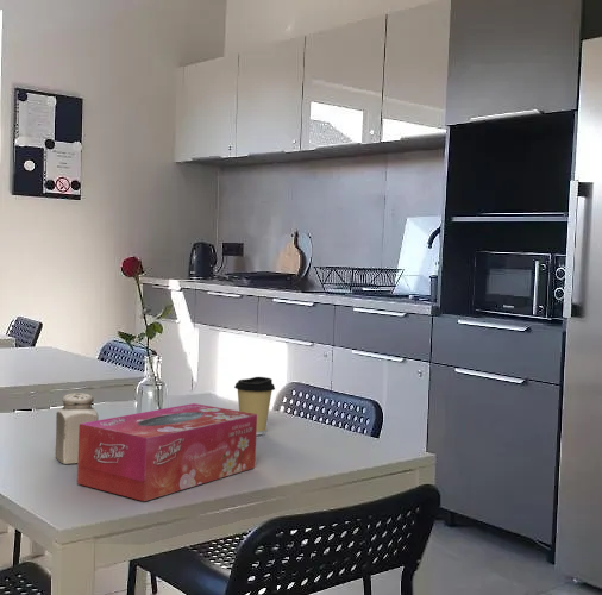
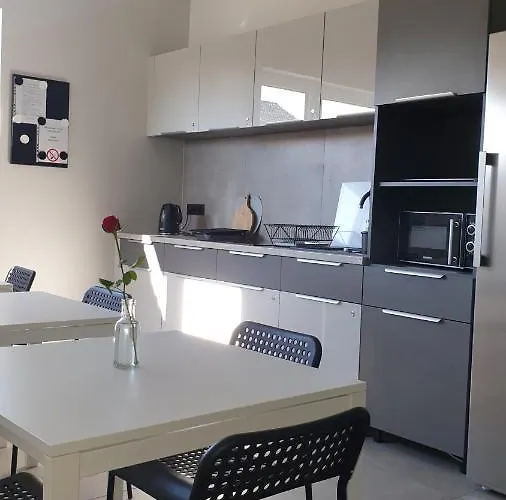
- coffee cup [233,376,276,437]
- salt shaker [55,392,99,465]
- tissue box [76,402,257,502]
